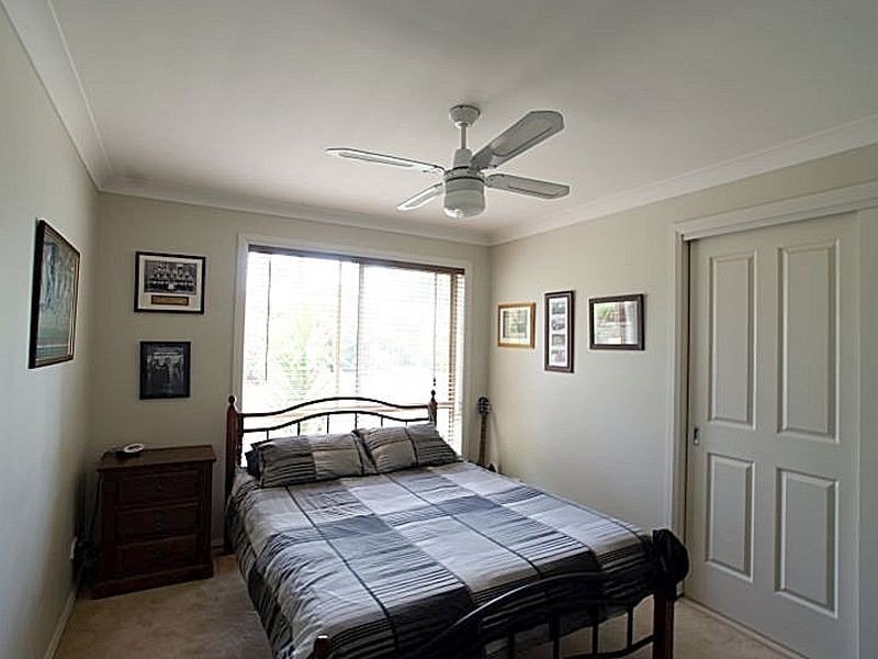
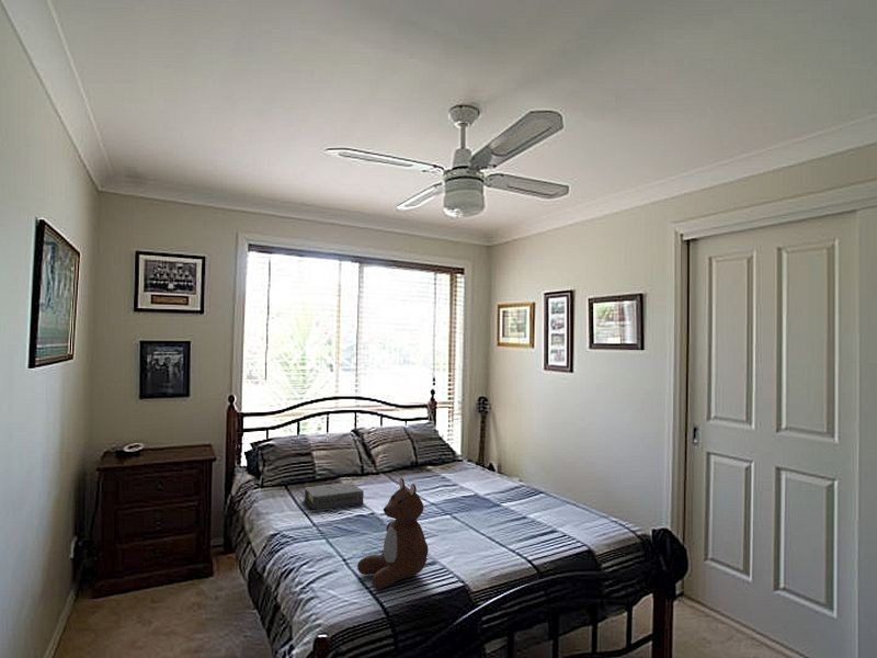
+ book [304,481,365,511]
+ teddy bear [356,477,430,590]
